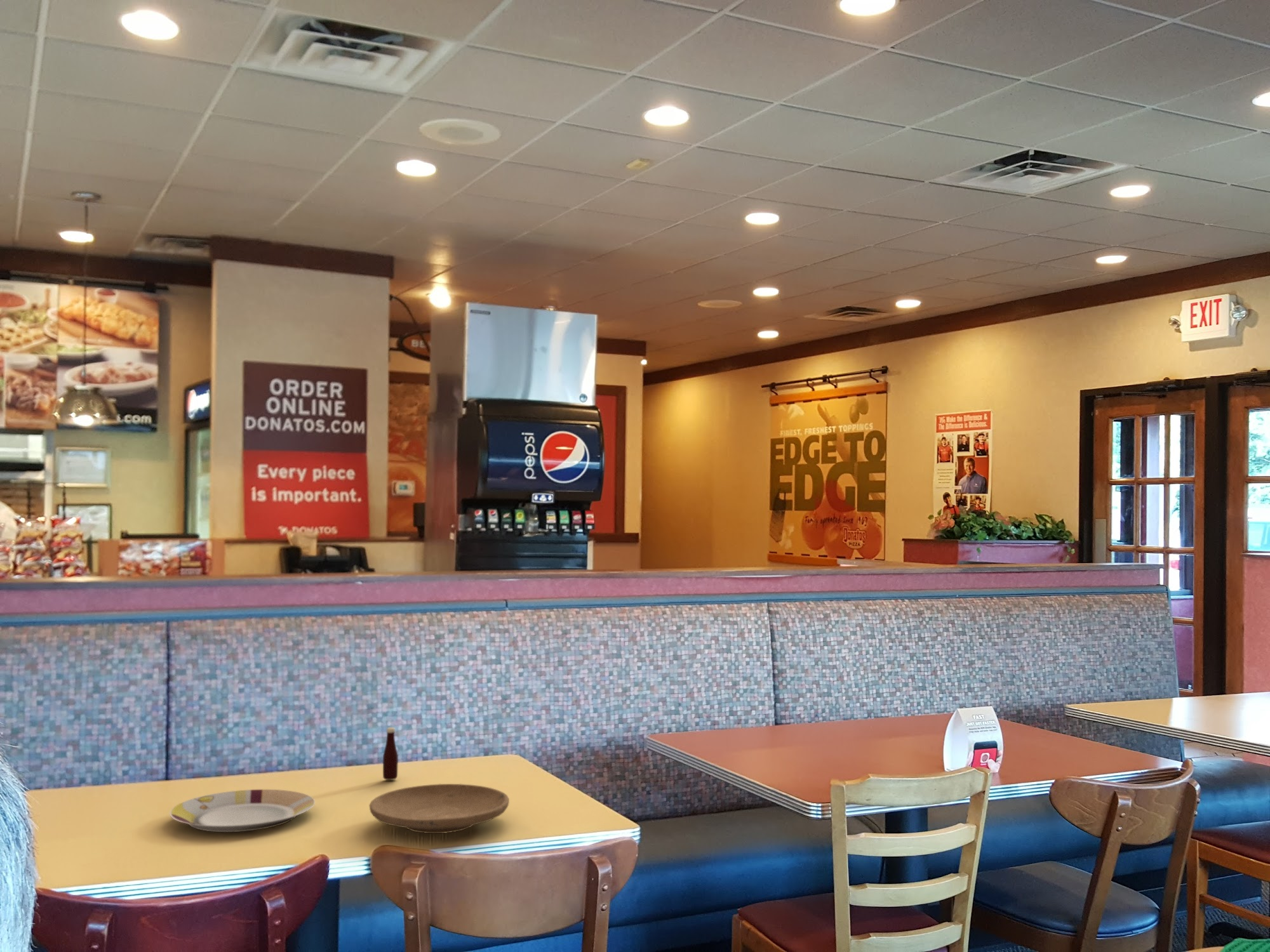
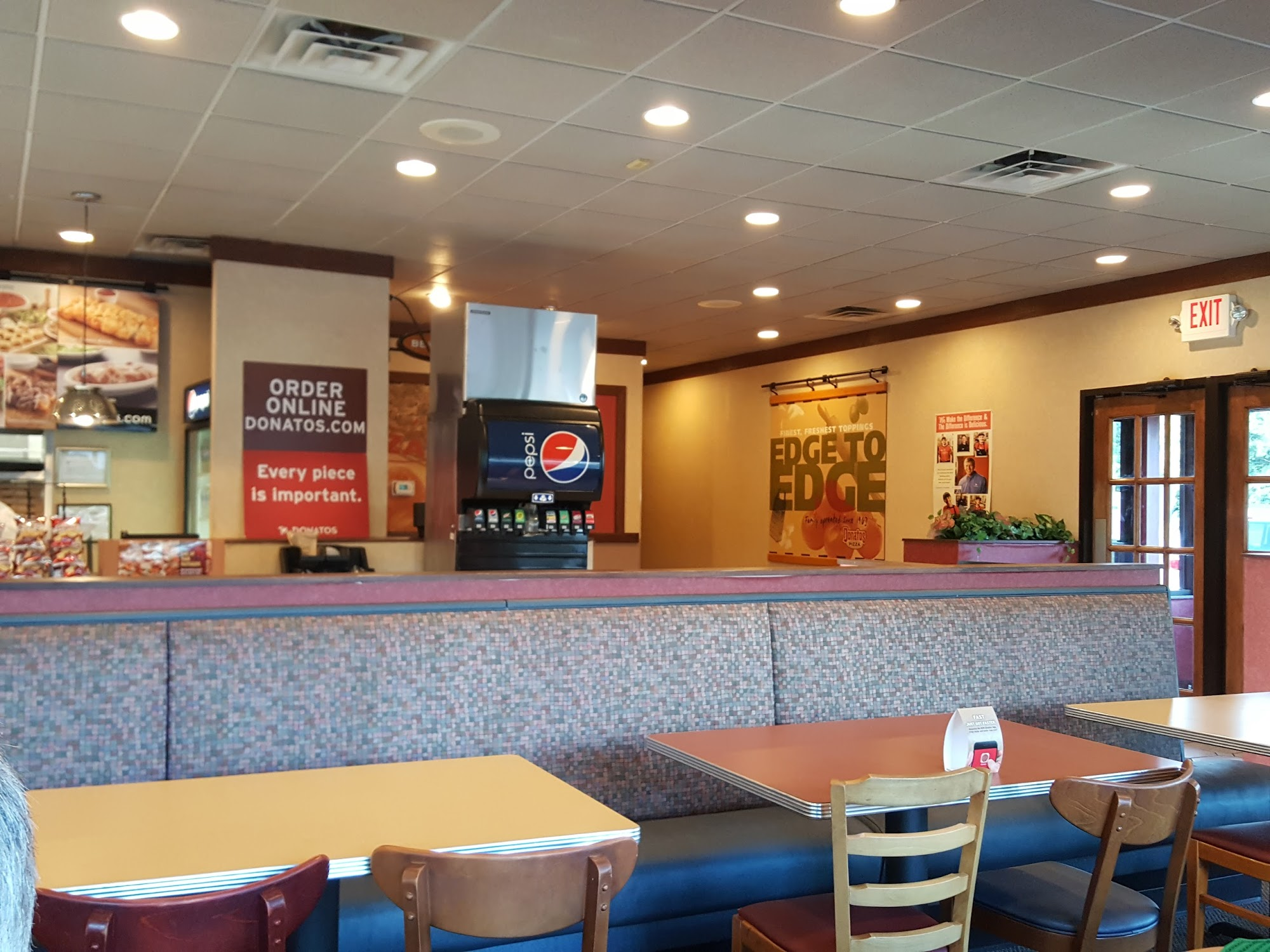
- tabasco sauce [382,727,399,781]
- plate [169,789,316,833]
- plate [369,783,510,834]
